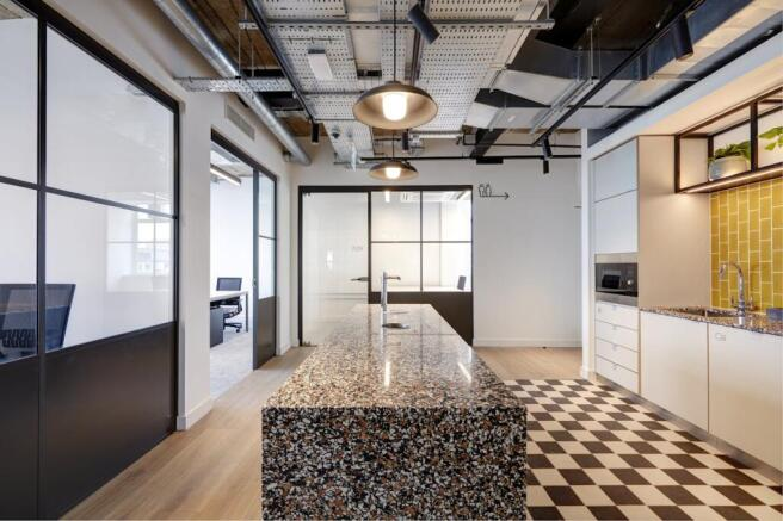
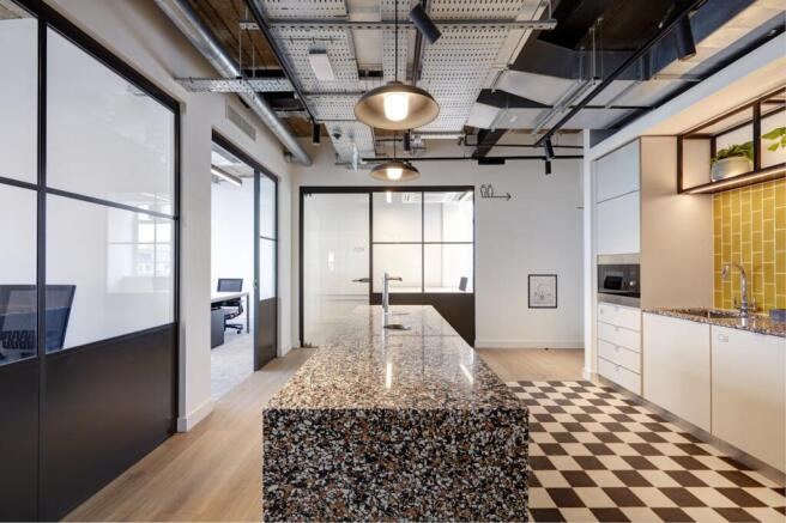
+ wall art [527,273,558,310]
